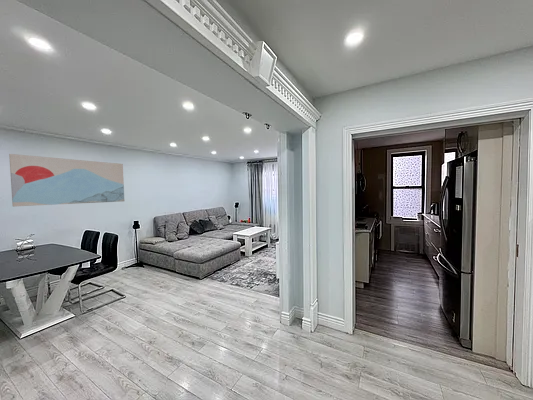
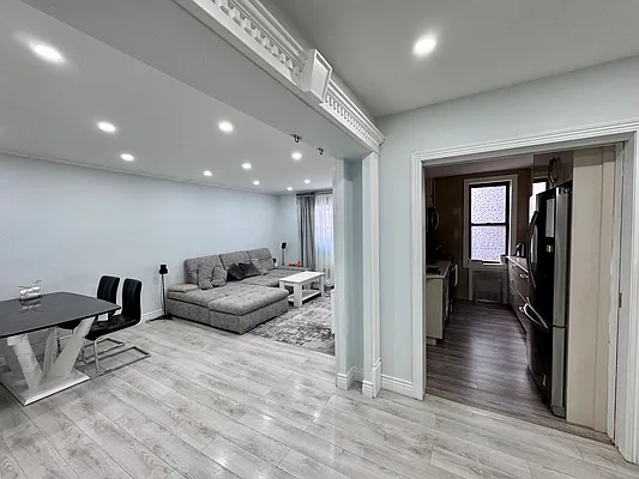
- wall art [8,153,125,208]
